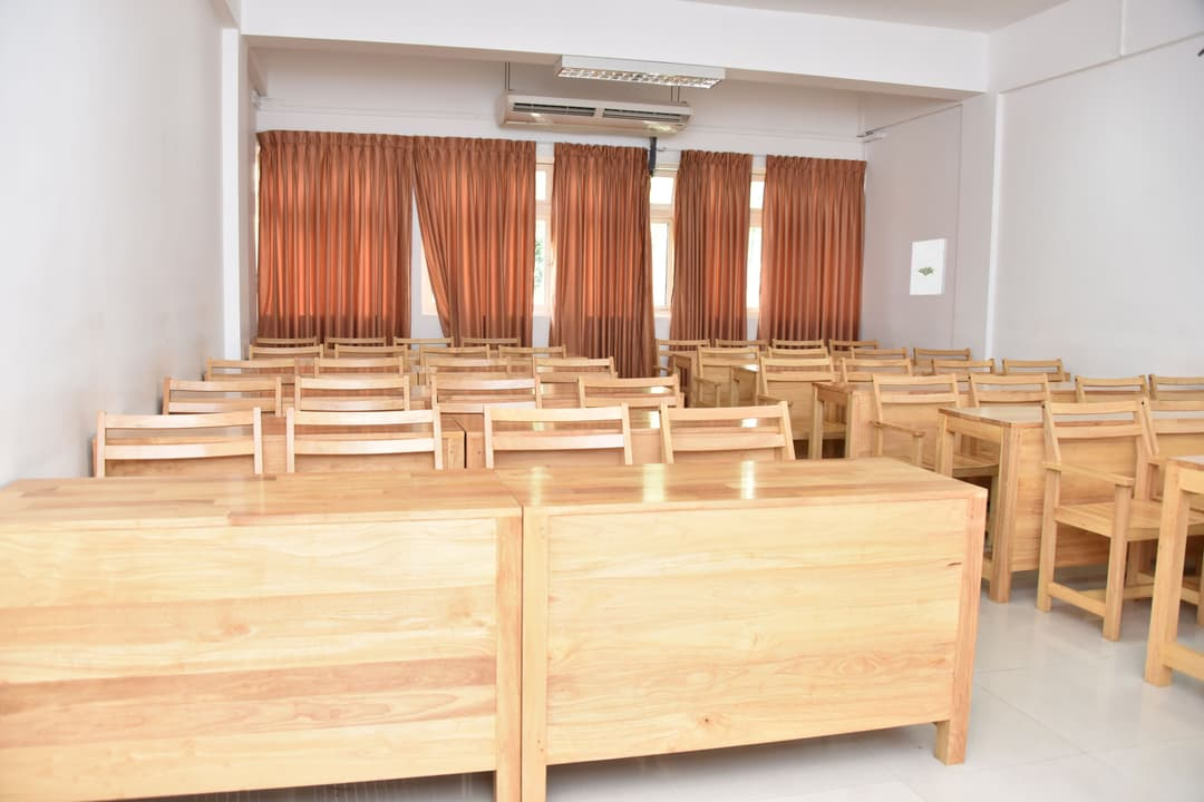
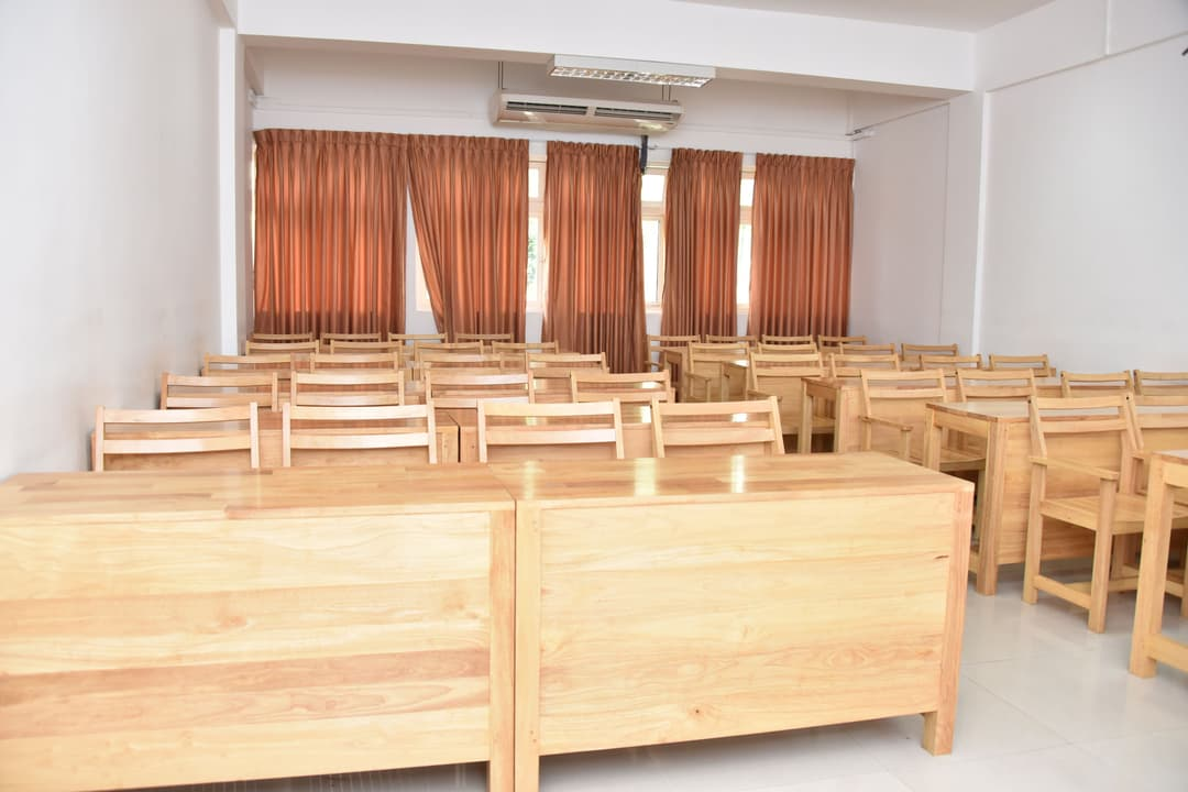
- wall art [909,237,949,296]
